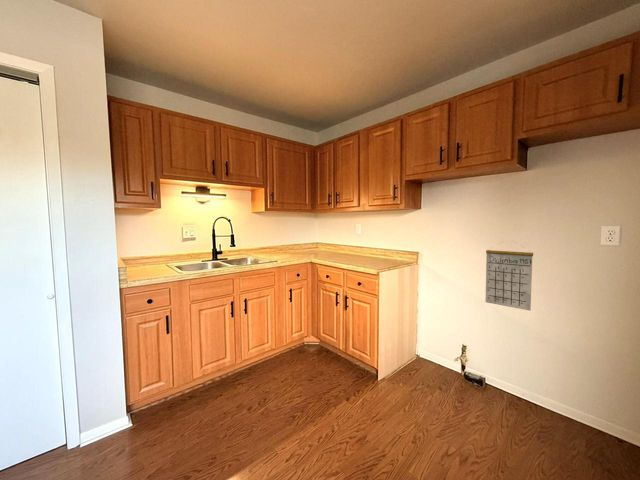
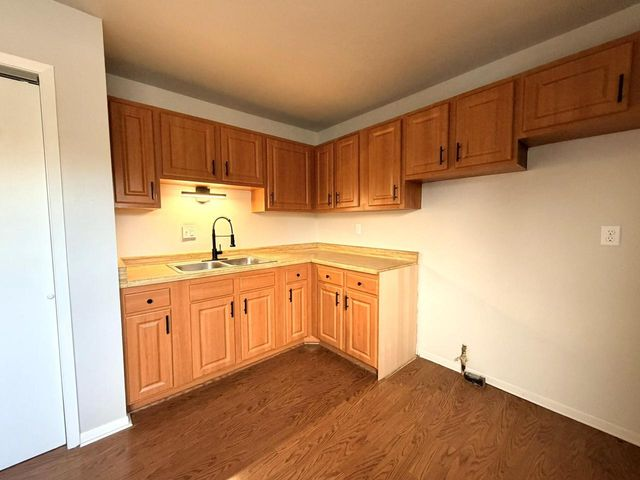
- calendar [484,240,534,311]
